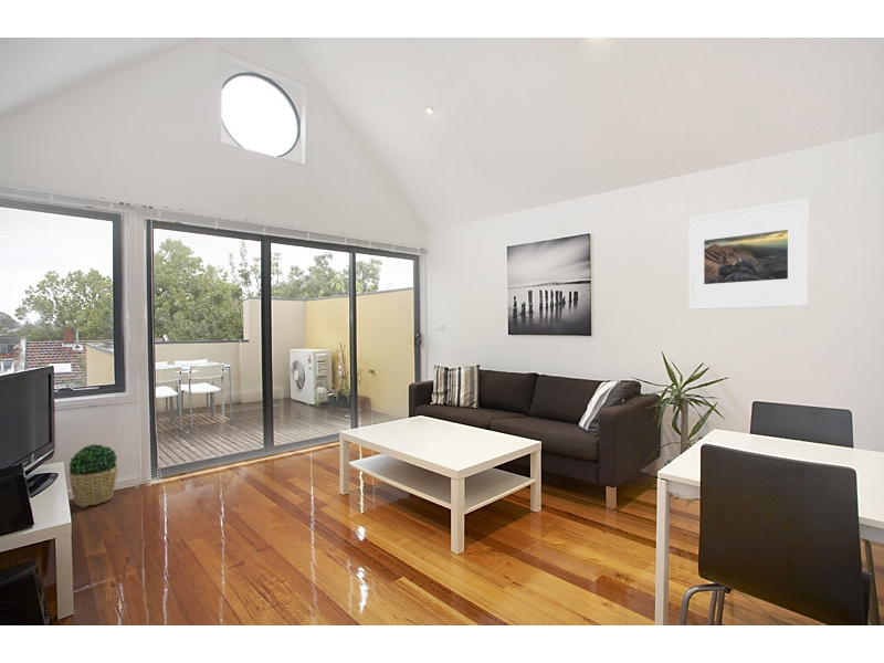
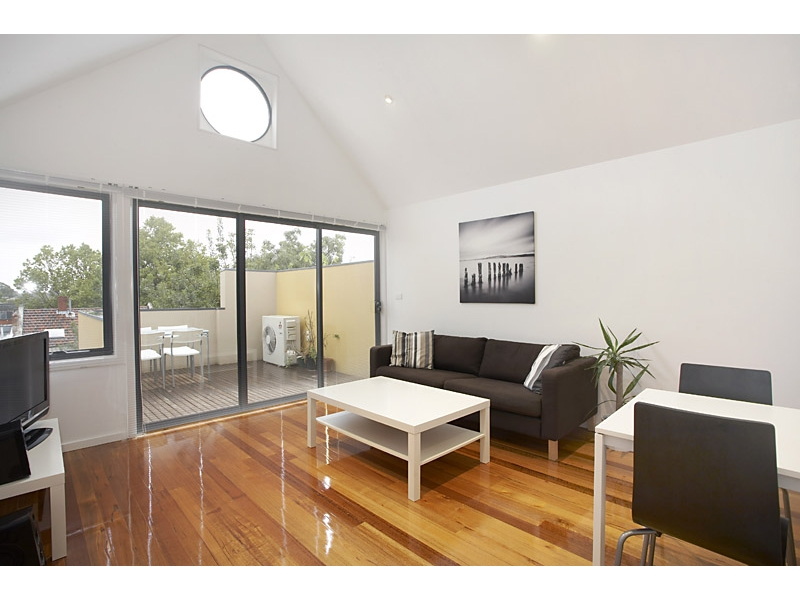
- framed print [687,198,810,311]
- potted plant [67,443,119,508]
